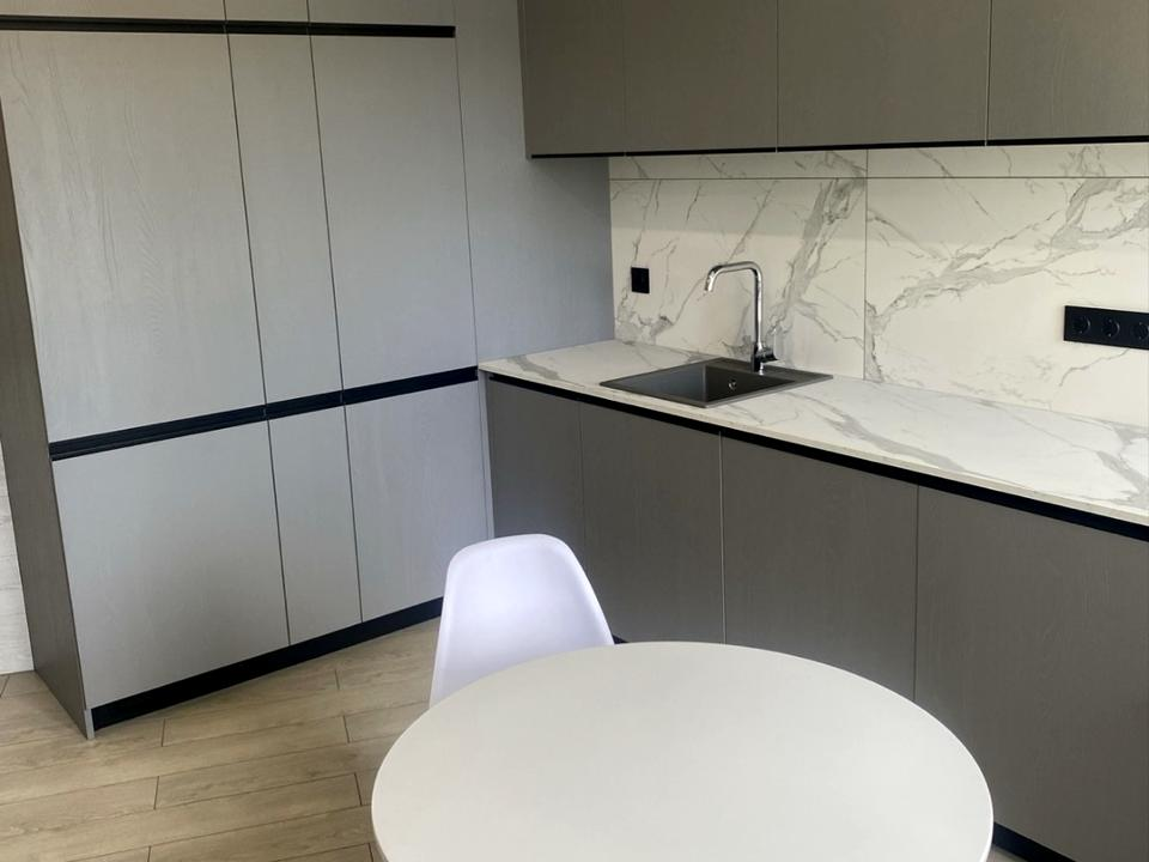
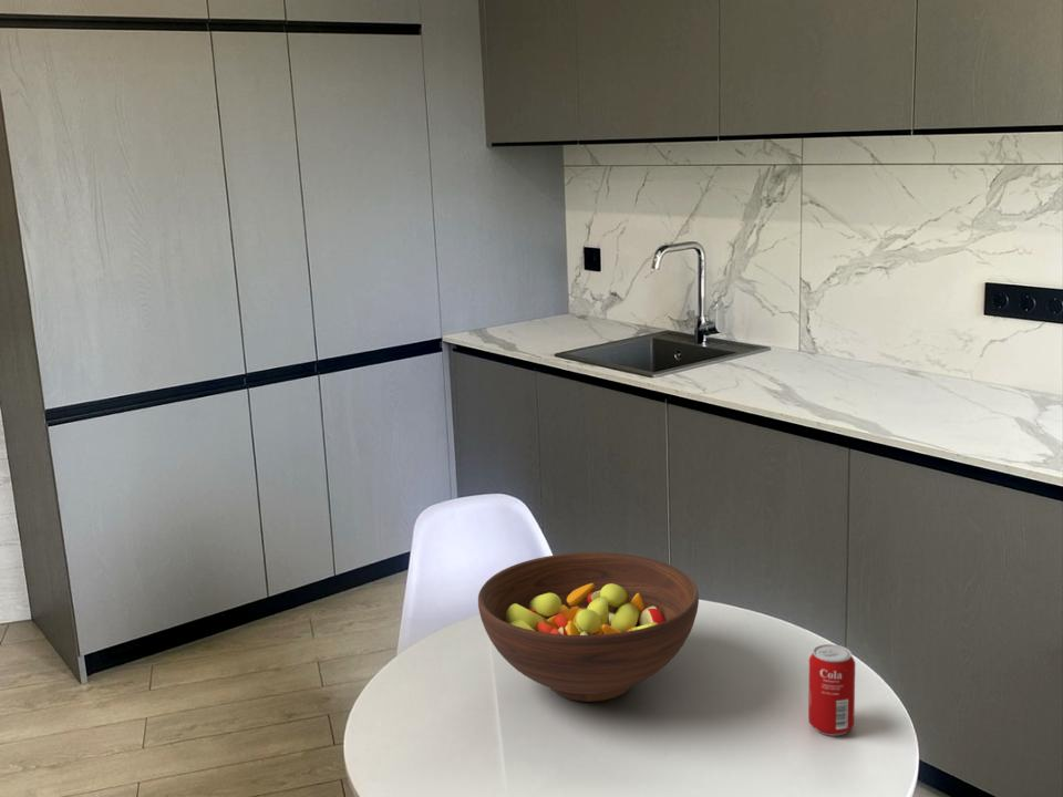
+ fruit bowl [477,551,700,703]
+ beverage can [807,643,856,737]
